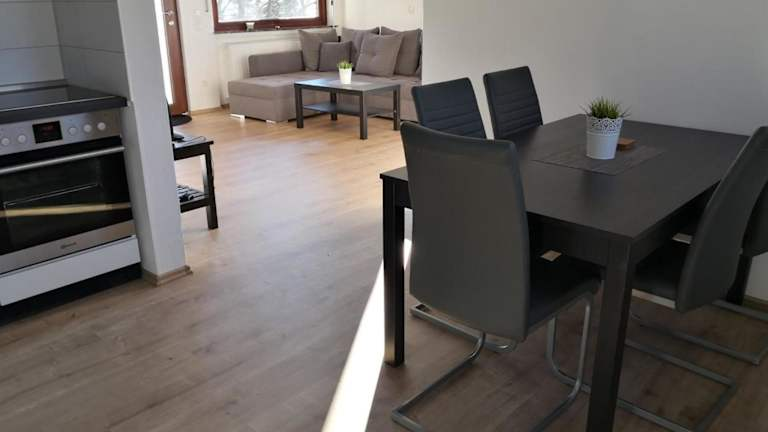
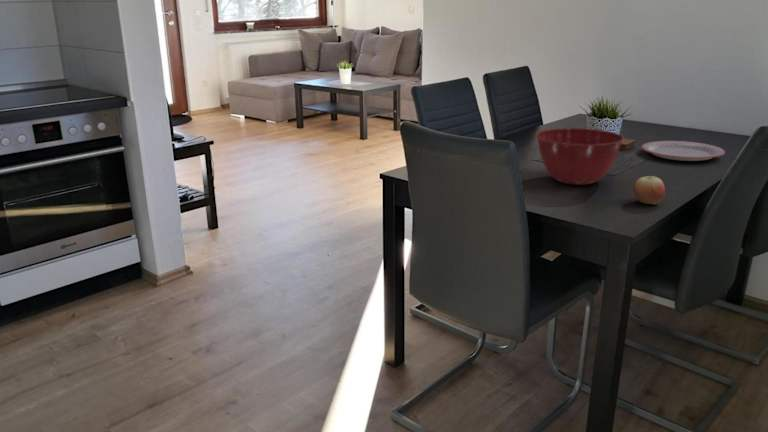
+ mixing bowl [535,127,625,186]
+ apple [633,175,666,205]
+ plate [640,140,726,162]
